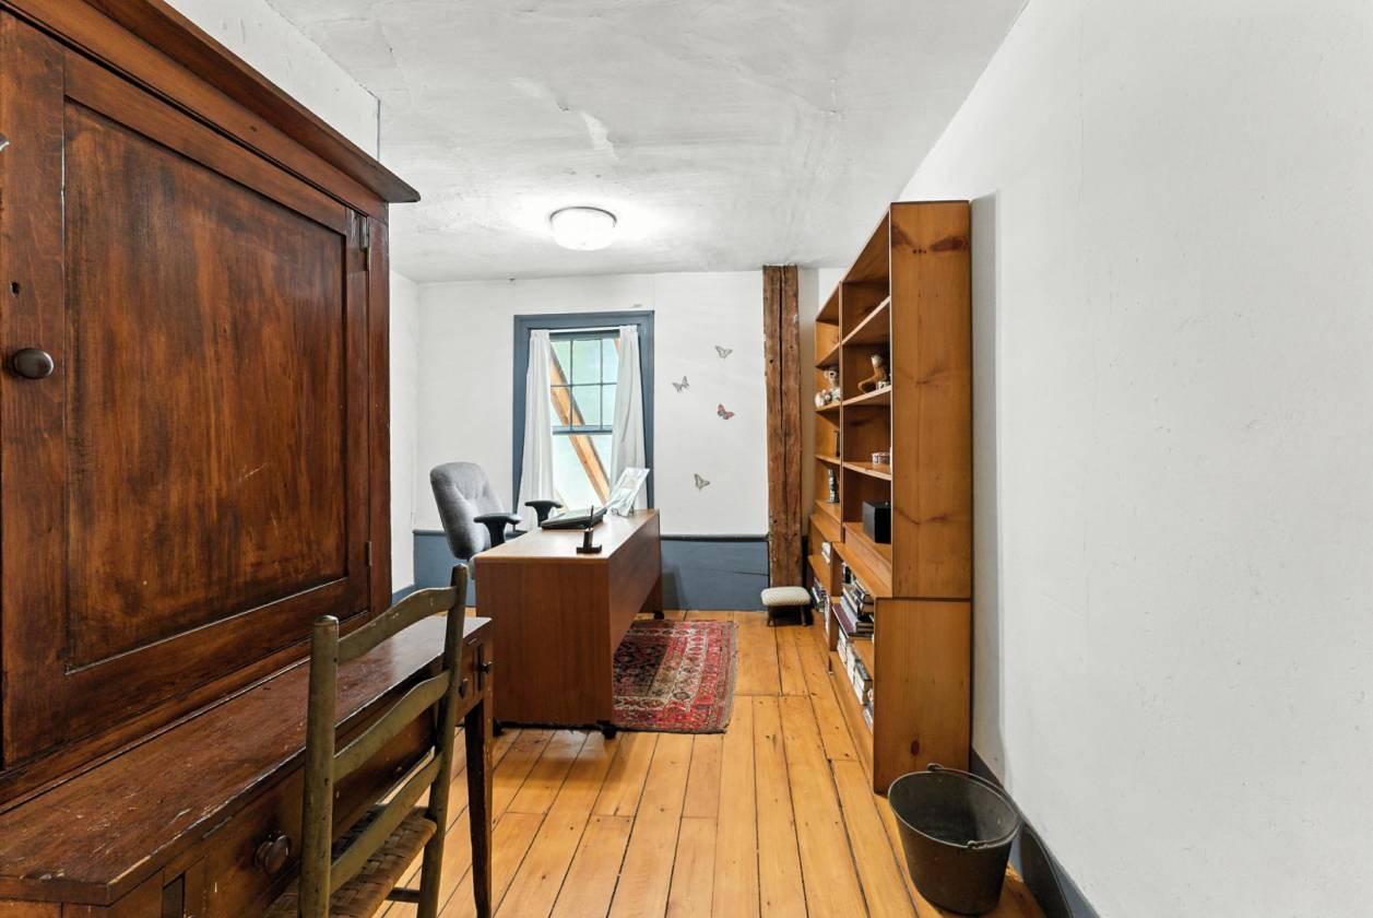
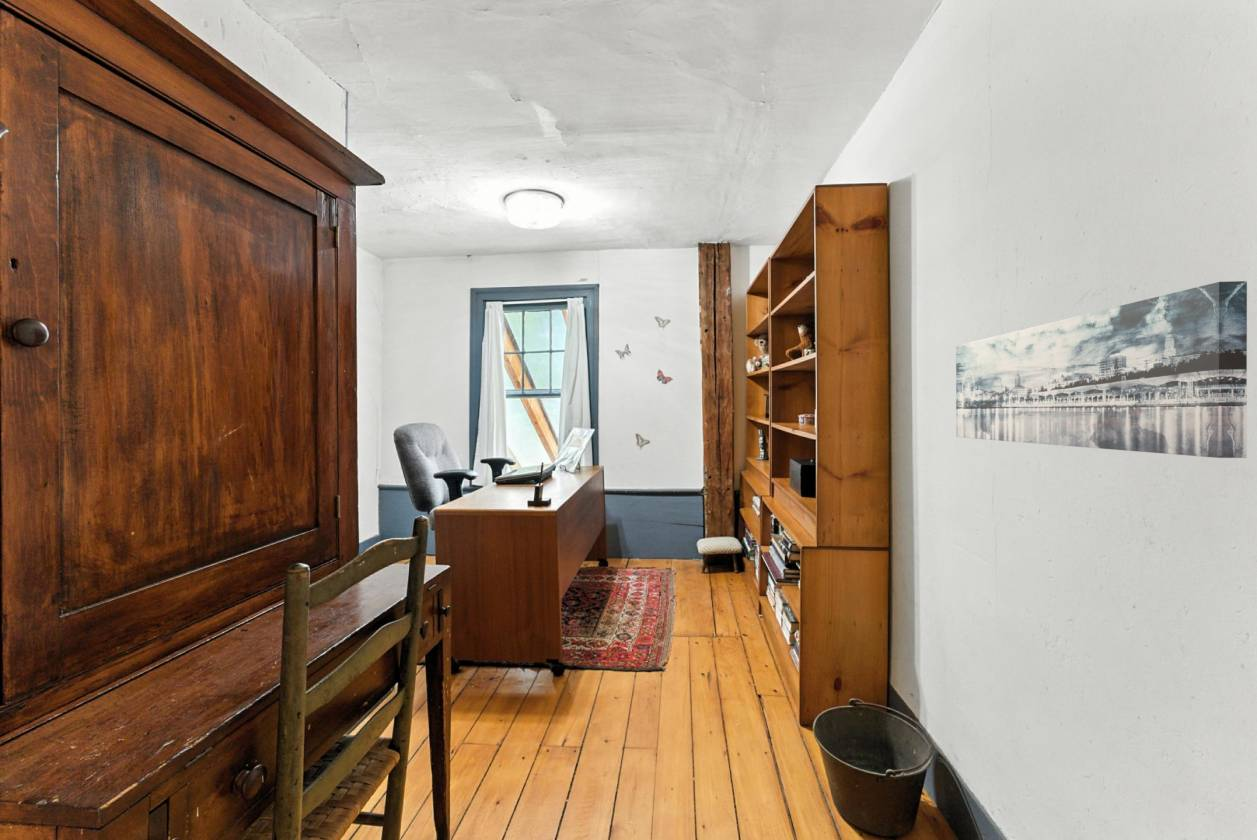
+ wall art [955,280,1248,459]
